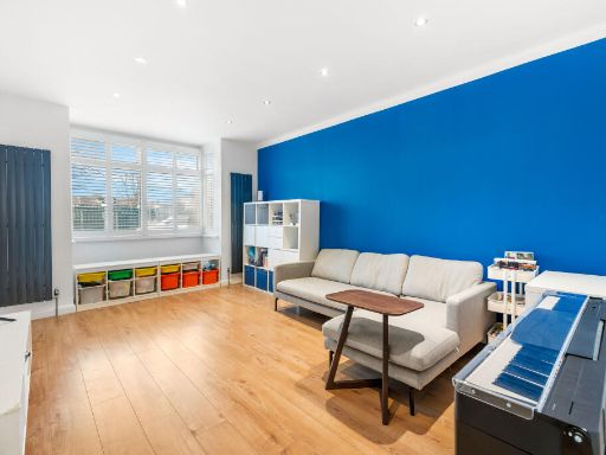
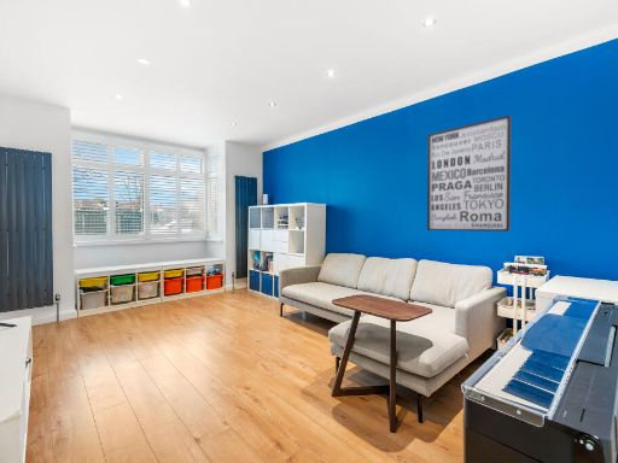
+ wall art [426,115,513,233]
